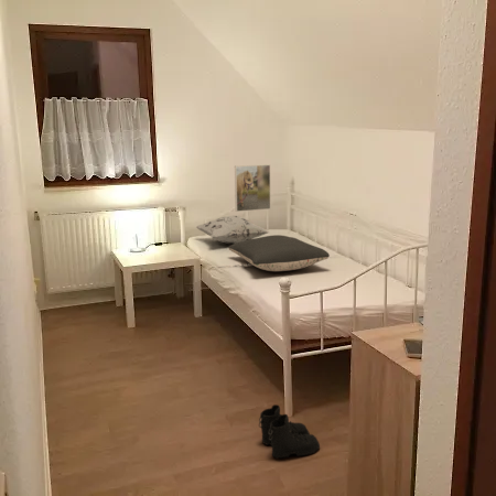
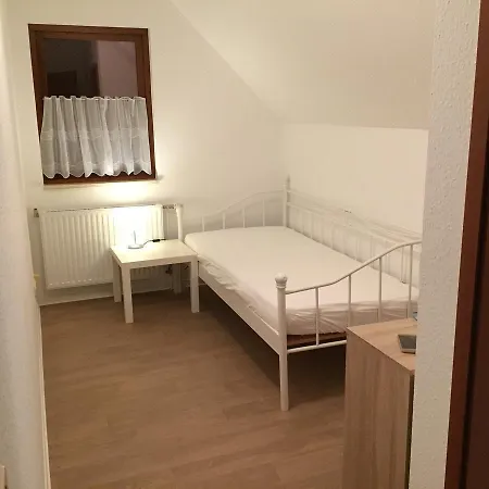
- decorative pillow [196,215,270,245]
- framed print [234,163,271,213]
- boots [258,403,321,460]
- pillow [228,234,331,272]
